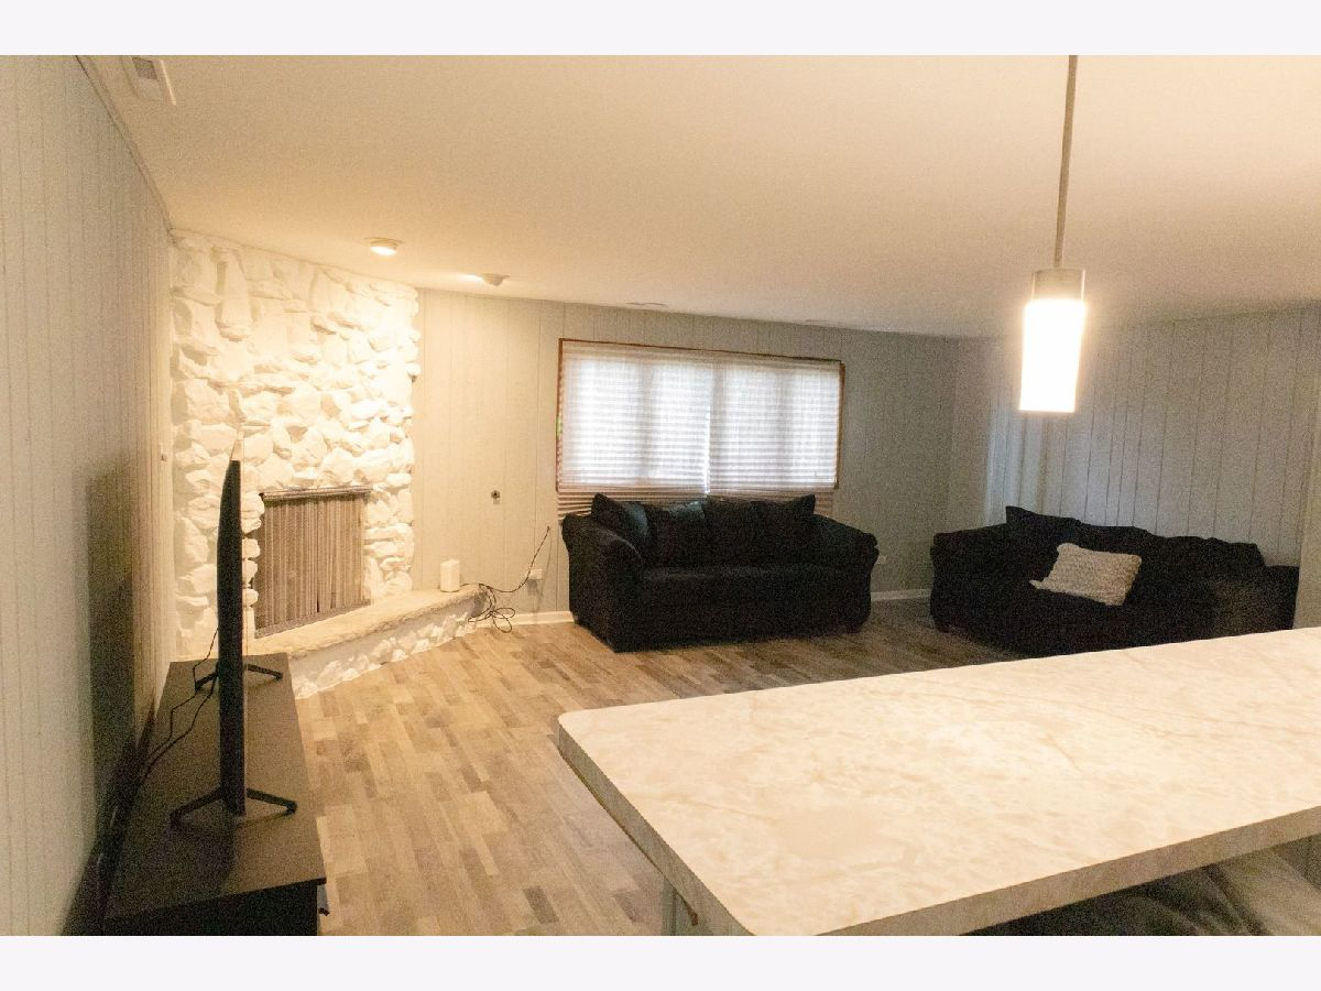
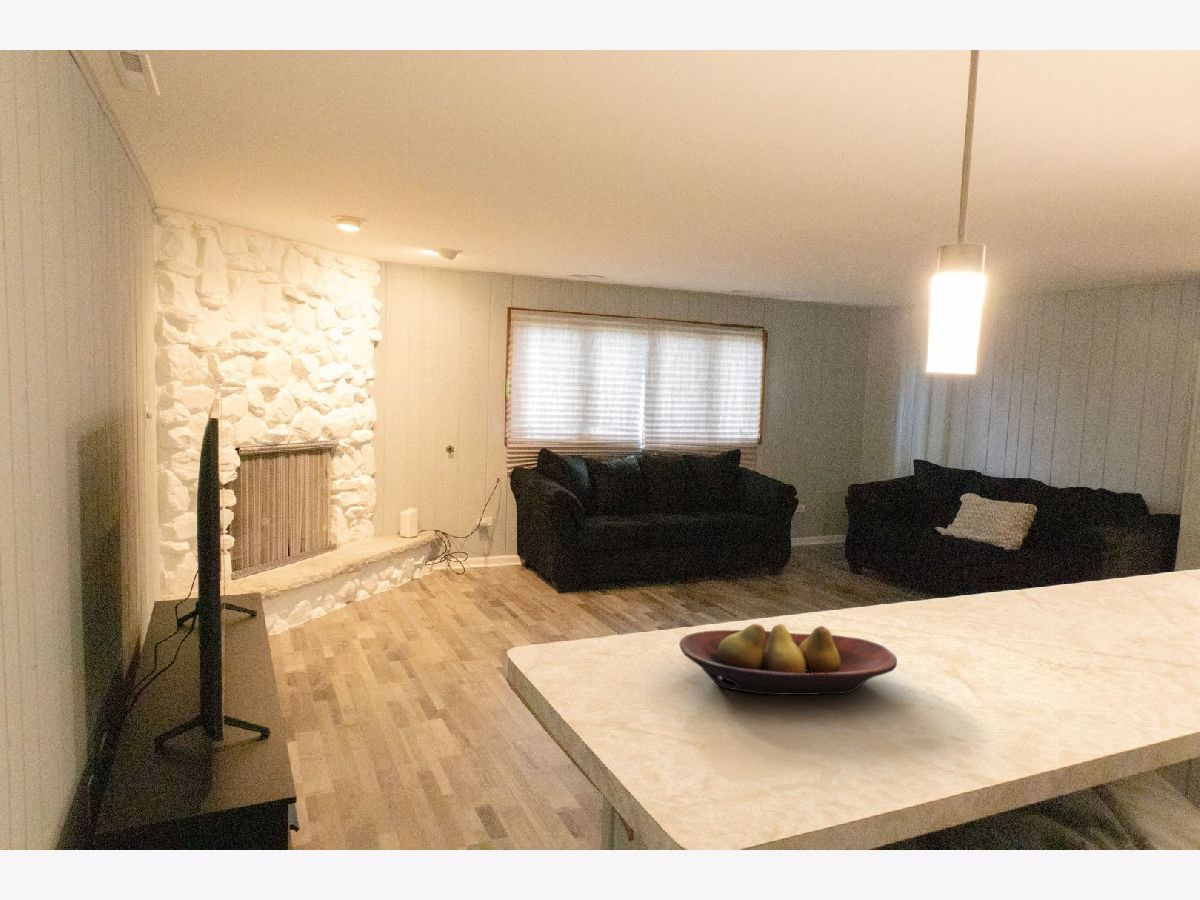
+ fruit bowl [679,623,898,696]
